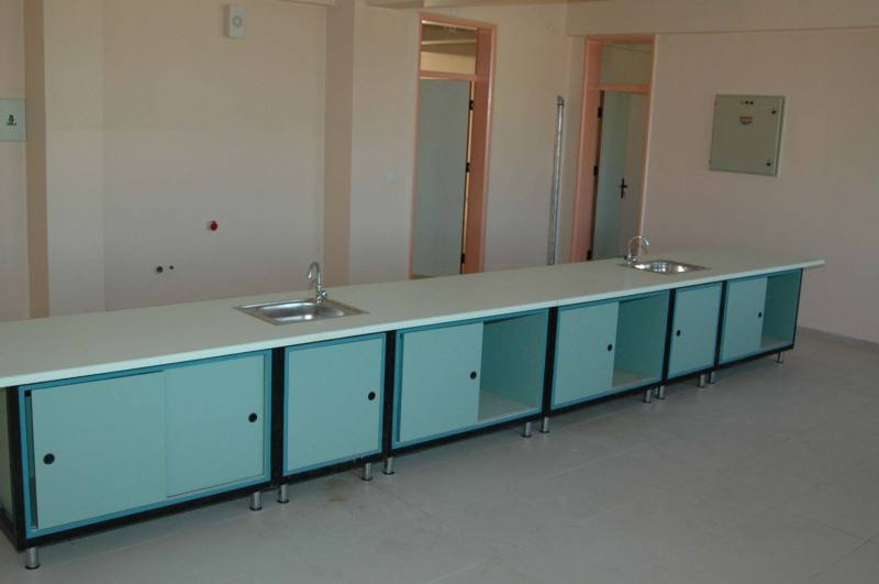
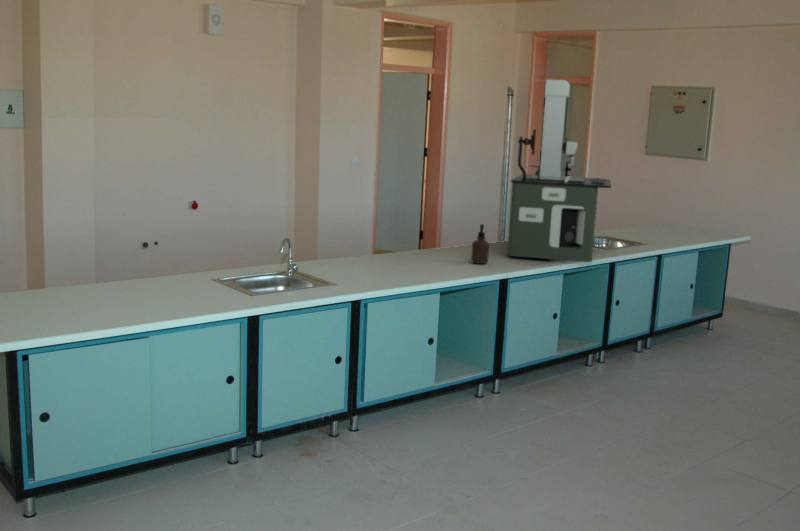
+ laboratory equipment [506,78,612,263]
+ soap dispenser [470,223,490,265]
